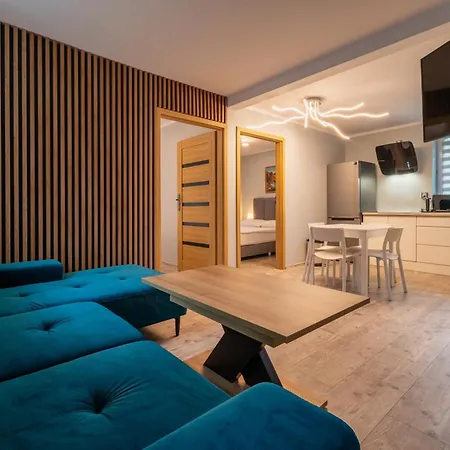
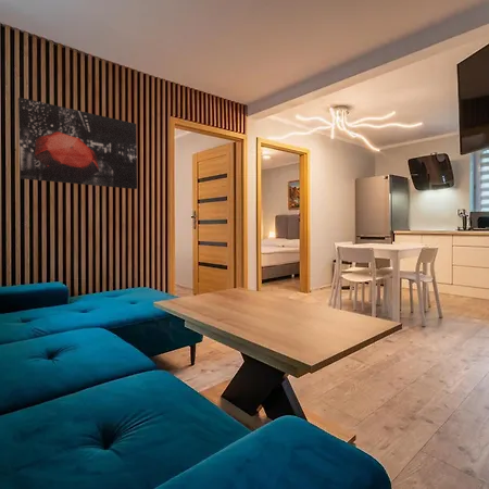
+ wall art [17,97,138,190]
